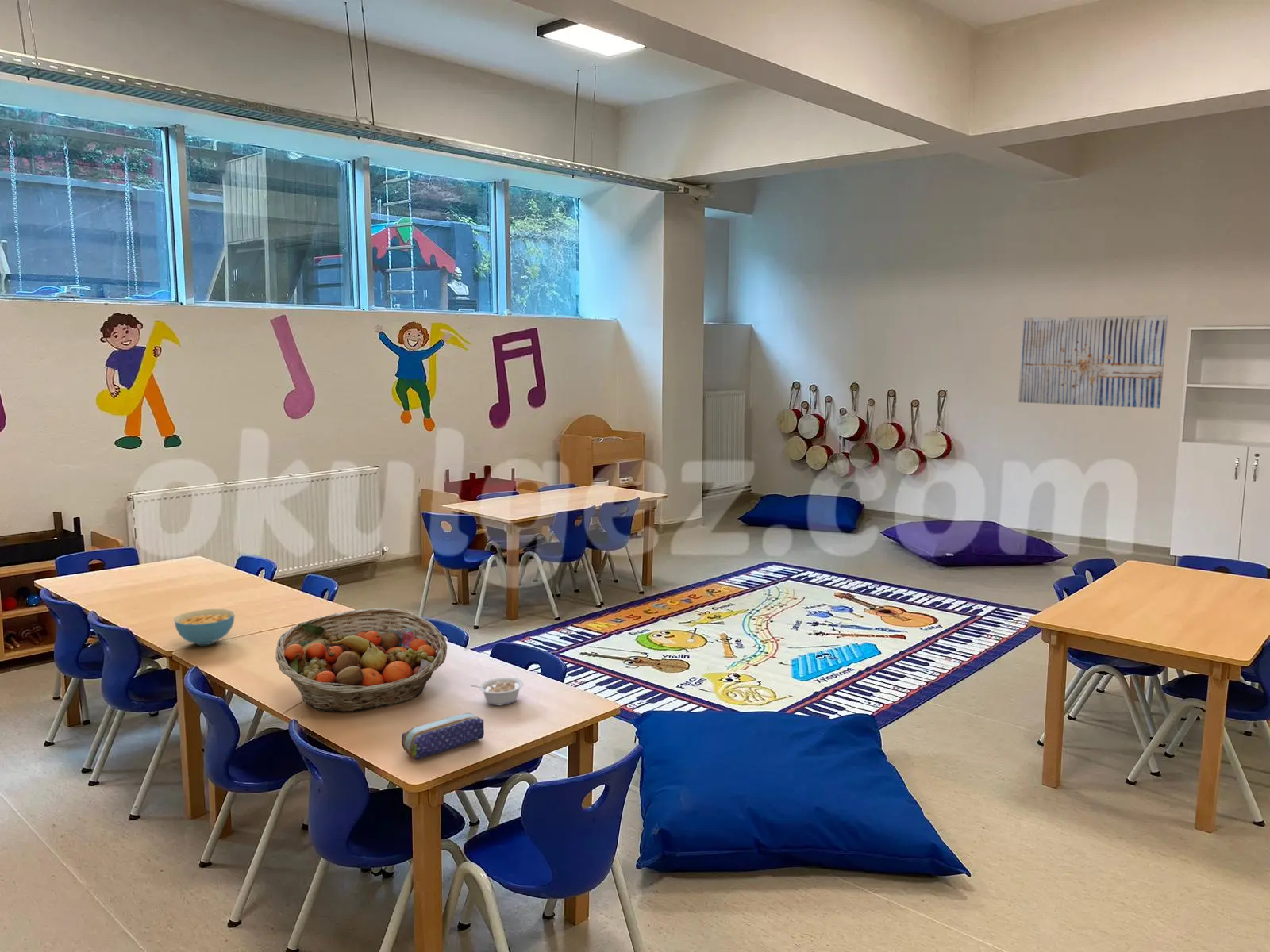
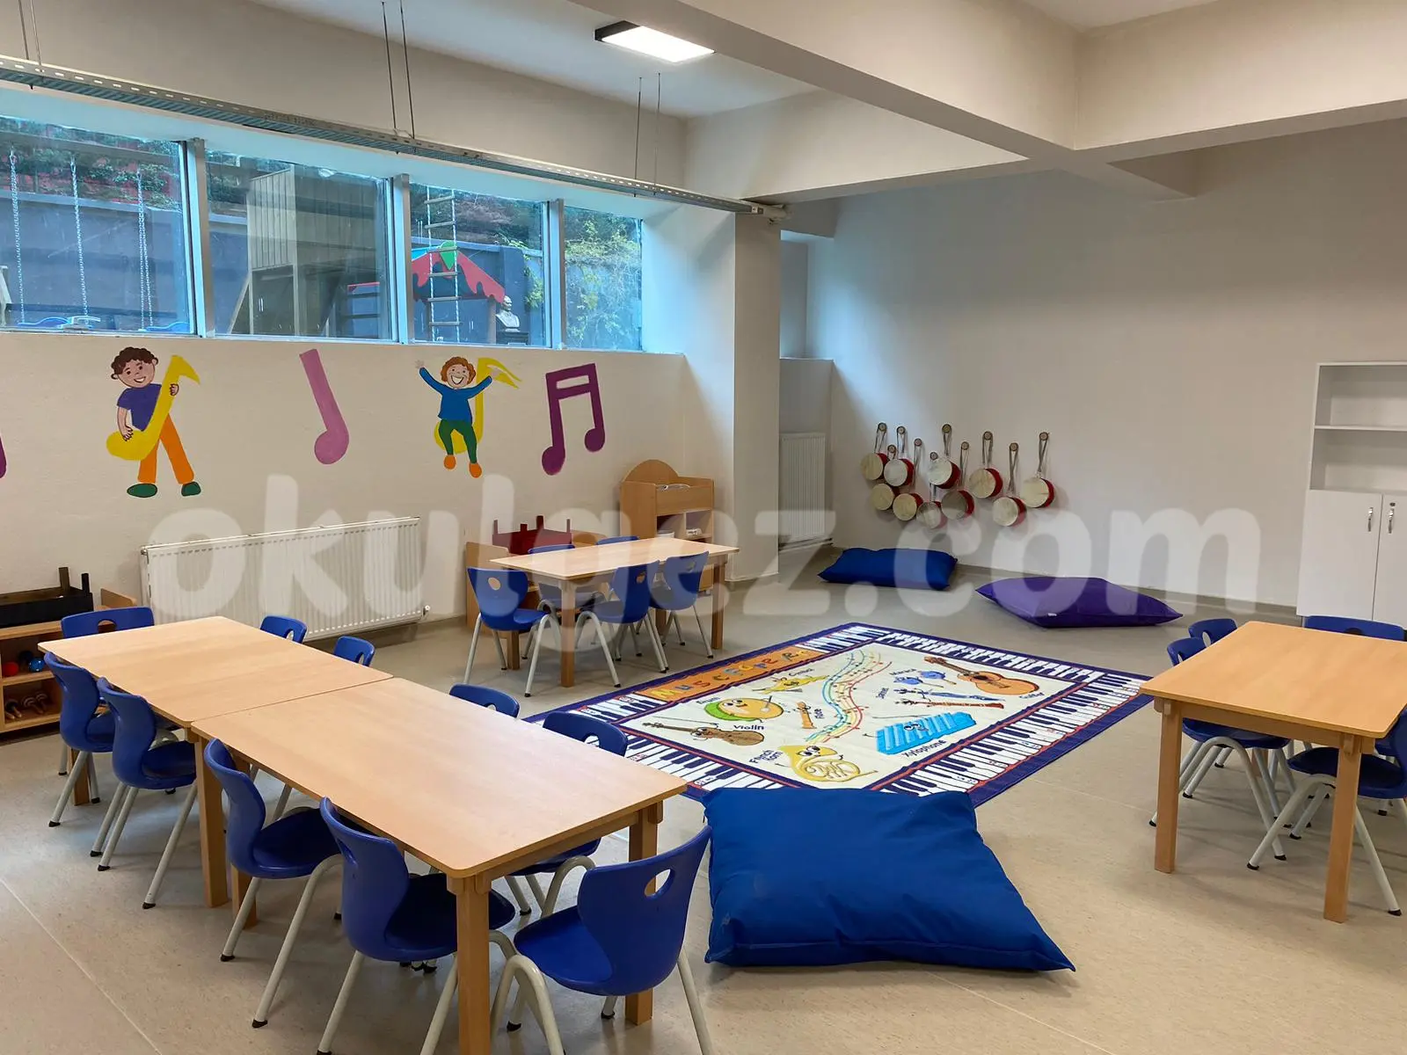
- wall art [1018,314,1168,409]
- pencil case [401,712,485,760]
- legume [469,677,524,707]
- fruit basket [275,608,448,713]
- cereal bowl [173,608,236,646]
